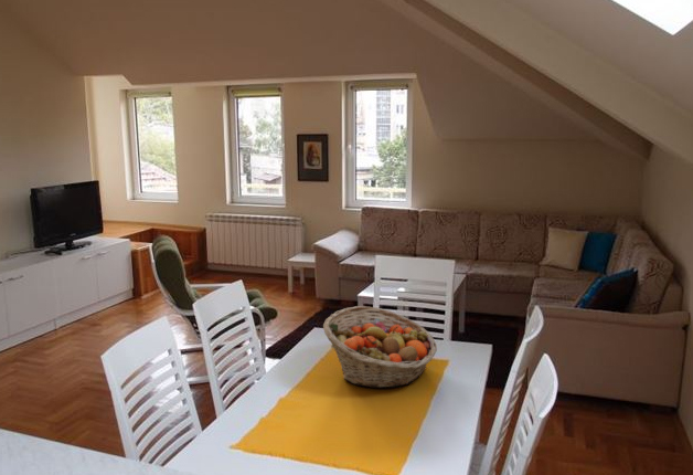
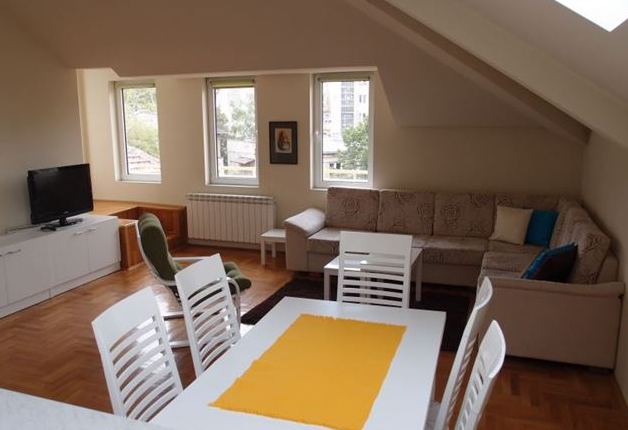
- fruit basket [322,305,438,389]
